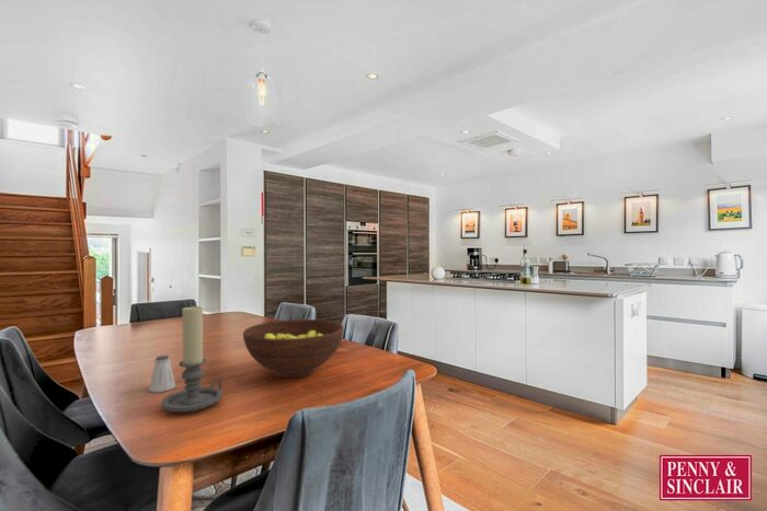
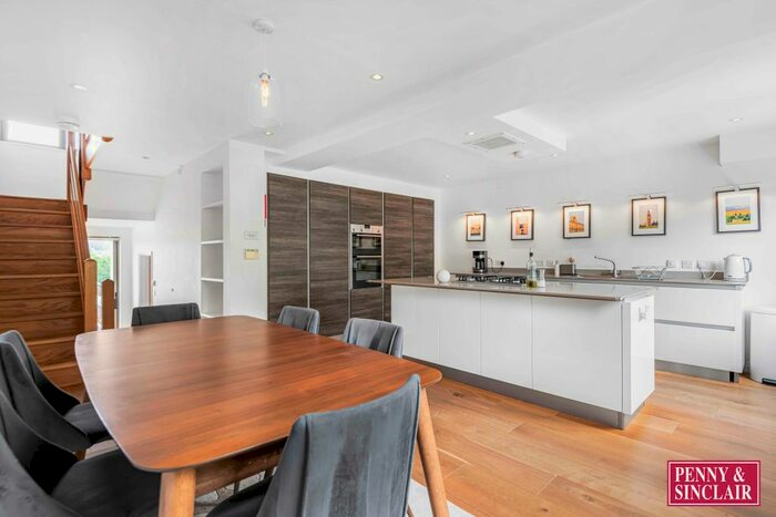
- fruit bowl [242,318,345,379]
- saltshaker [148,355,176,394]
- candle holder [161,304,224,414]
